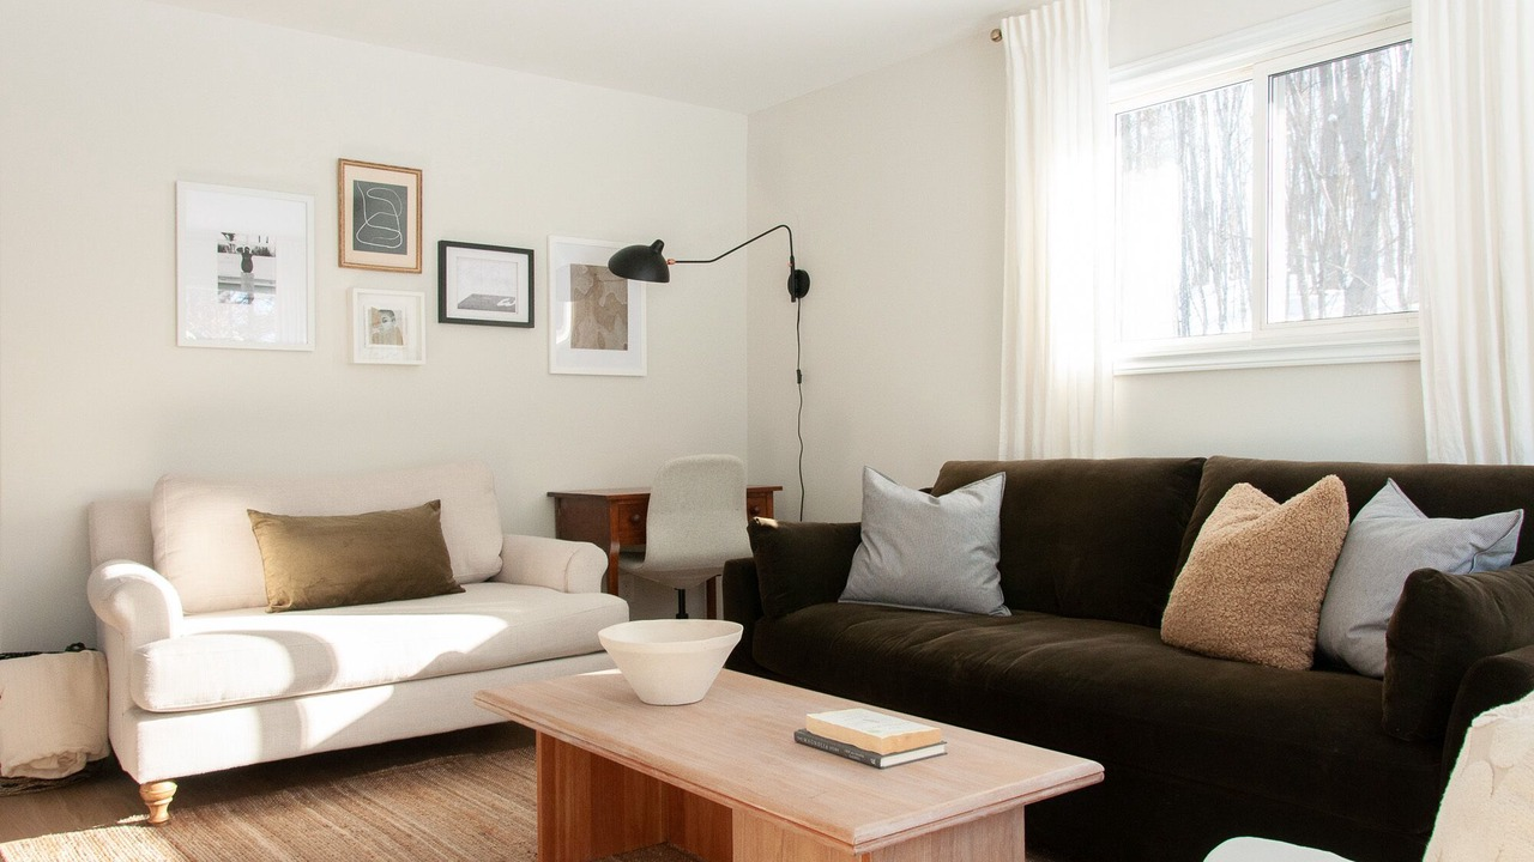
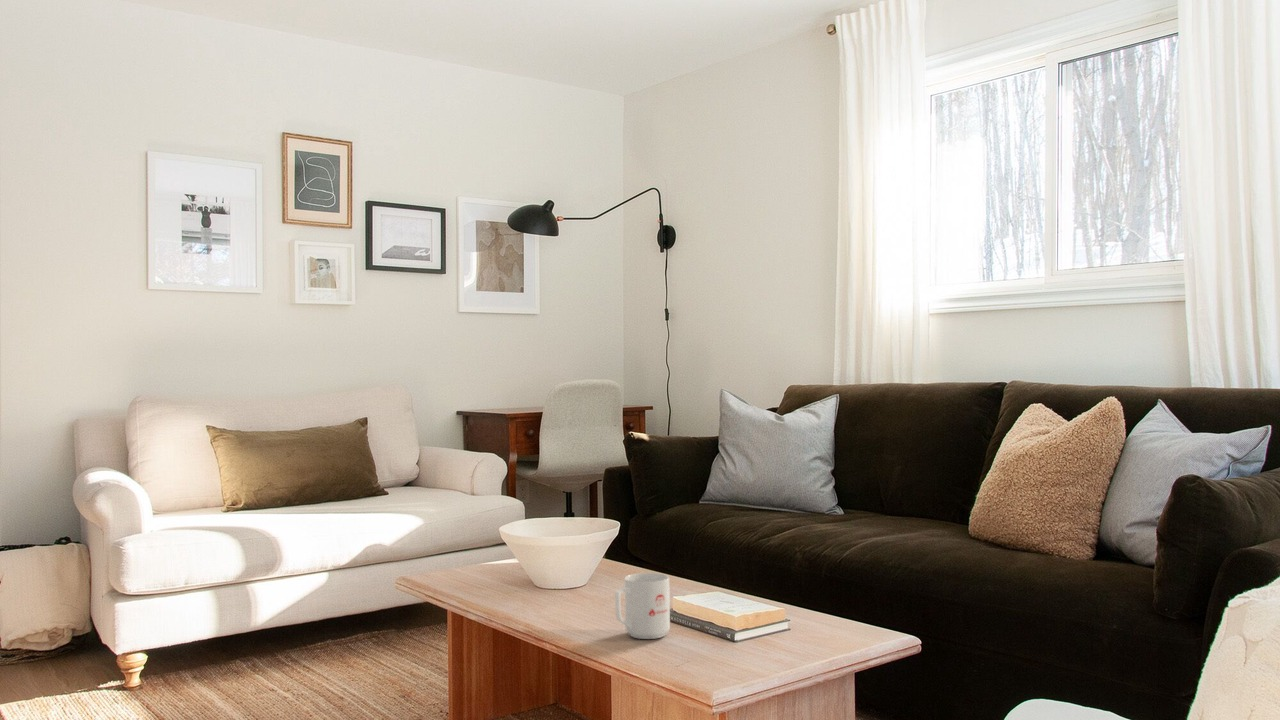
+ mug [614,572,671,640]
